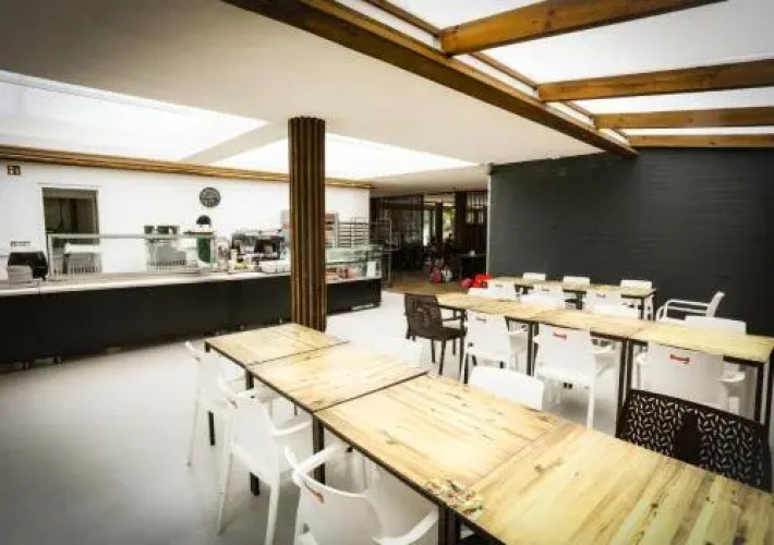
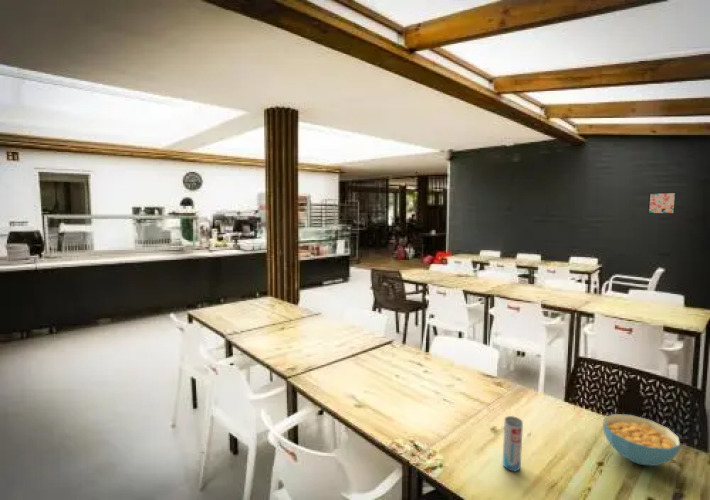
+ cereal bowl [602,413,681,467]
+ wall art [647,191,677,215]
+ beverage can [502,415,524,473]
